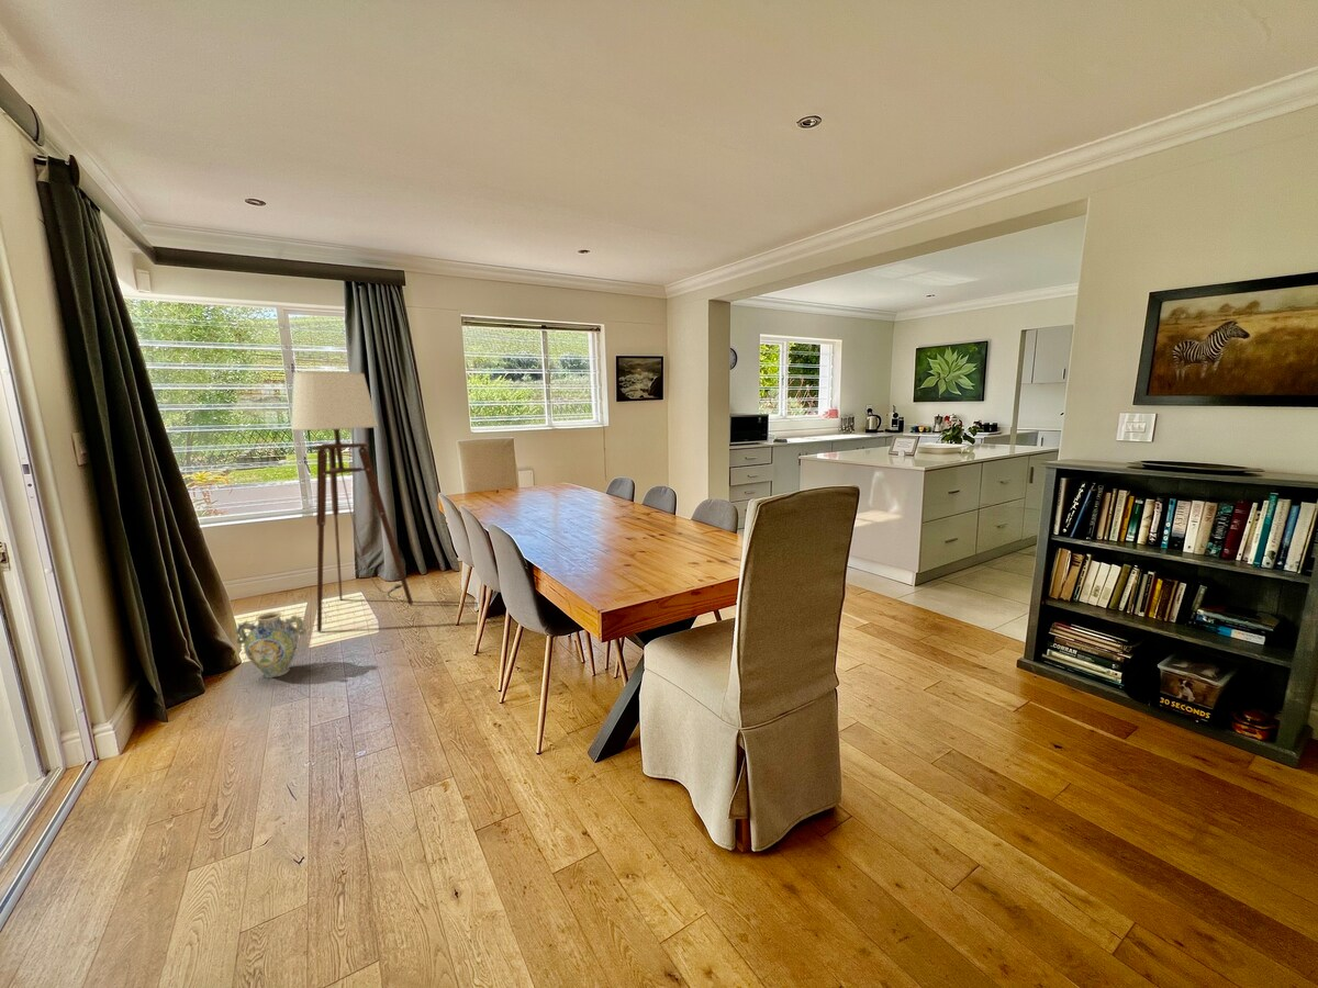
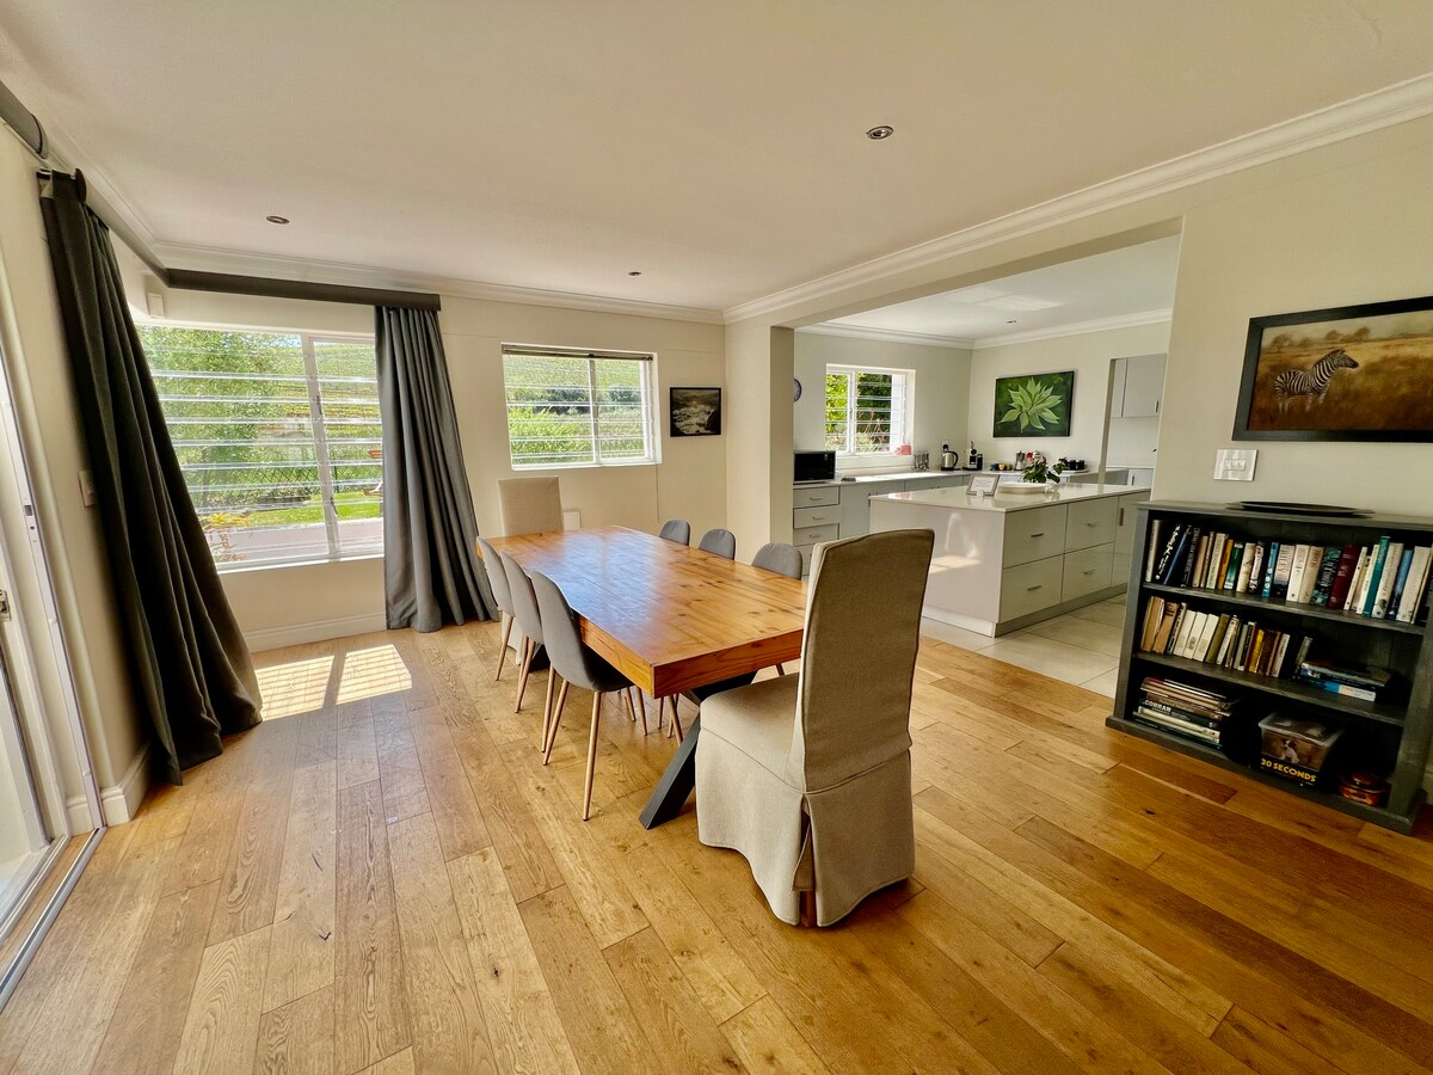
- floor lamp [290,371,414,633]
- ceramic jug [235,611,308,680]
